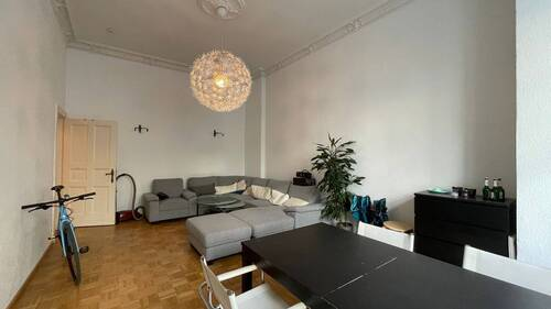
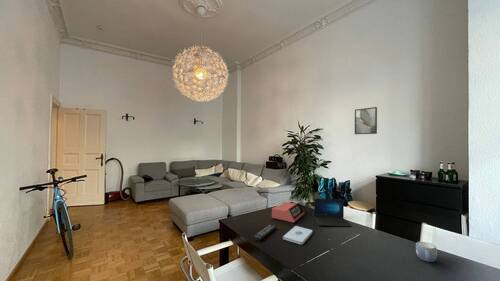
+ remote control [252,224,277,242]
+ mug [415,241,438,263]
+ alarm clock [271,201,305,224]
+ laptop [313,197,352,228]
+ notepad [282,225,313,245]
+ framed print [354,106,378,135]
